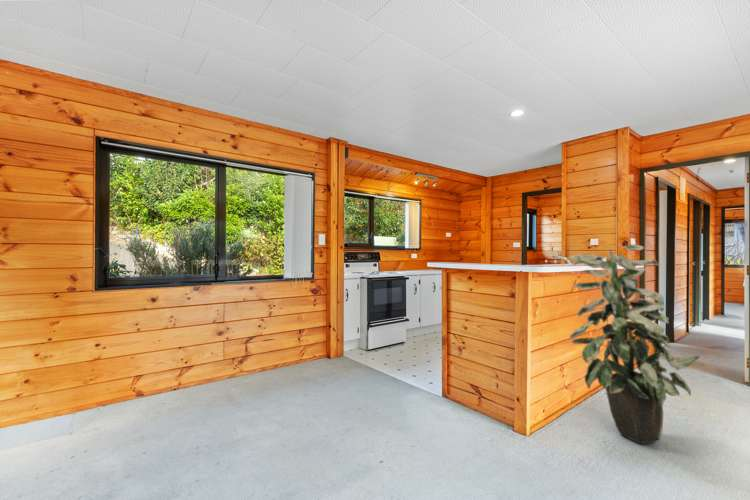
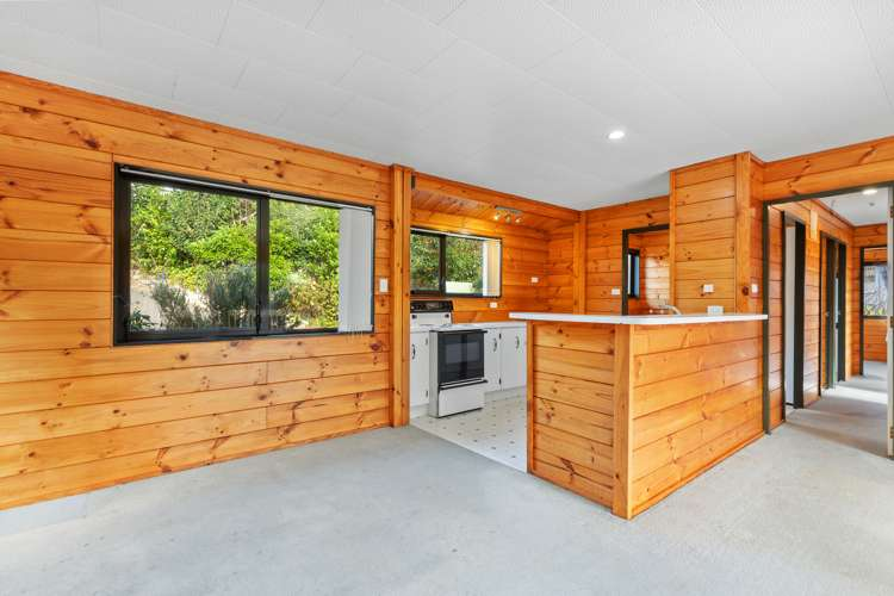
- indoor plant [566,243,701,445]
